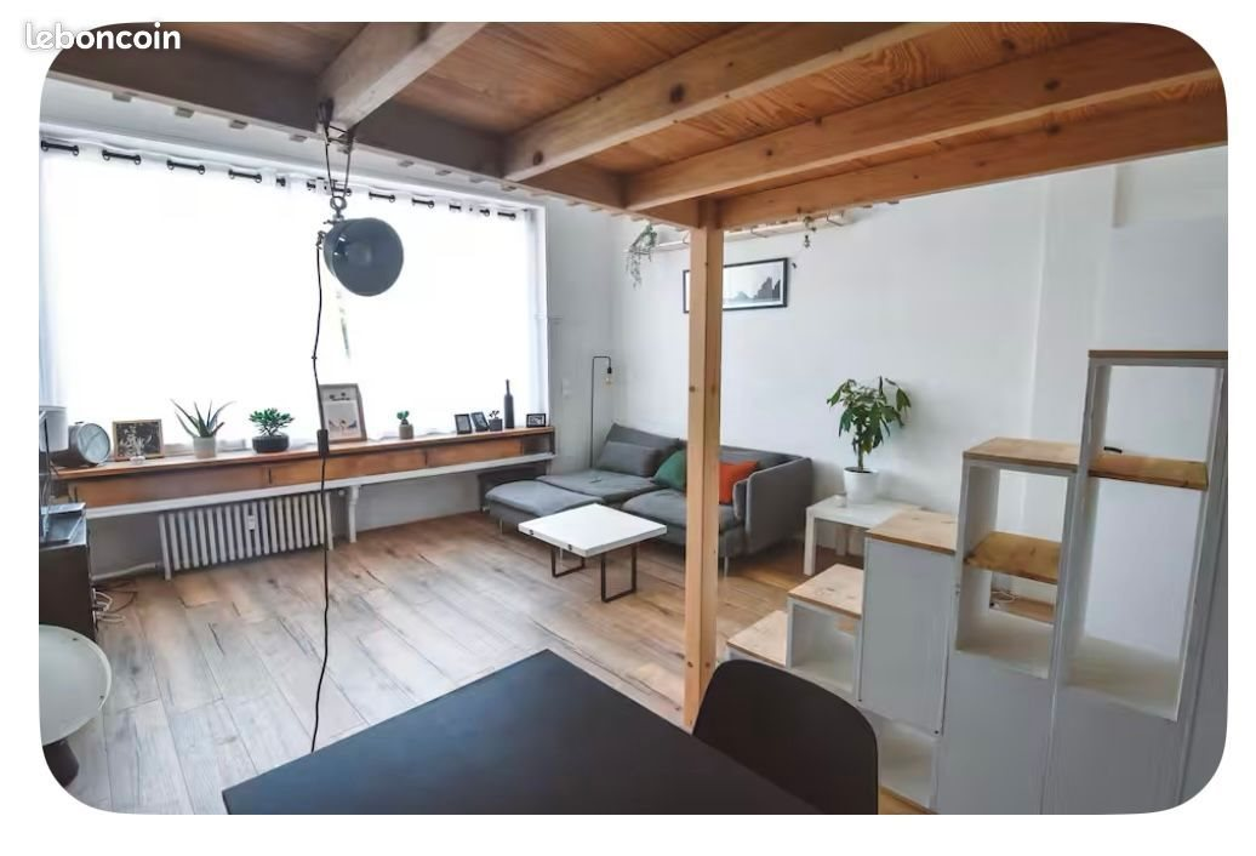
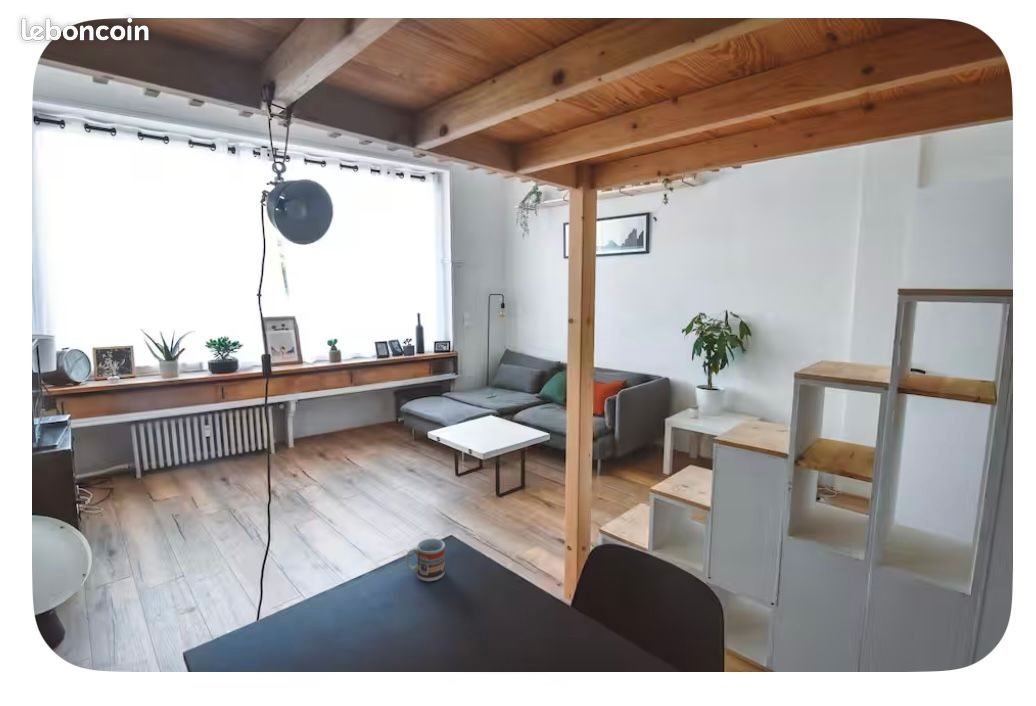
+ cup [405,537,446,582]
